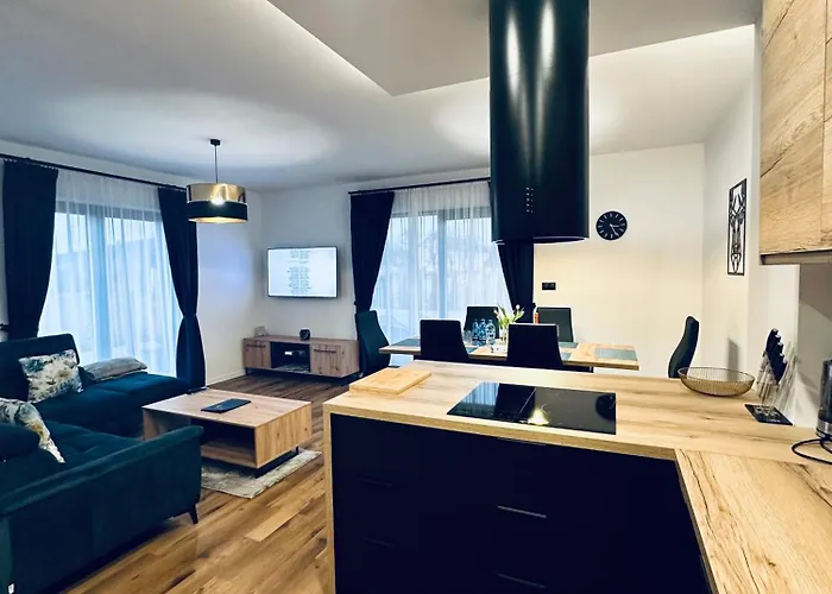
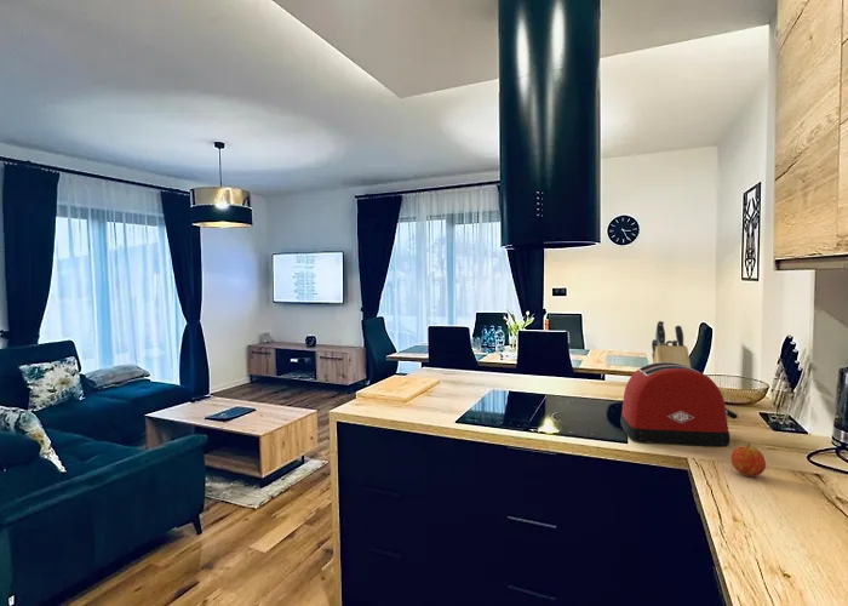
+ knife block [651,320,692,368]
+ fruit [730,442,767,479]
+ toaster [619,362,739,447]
